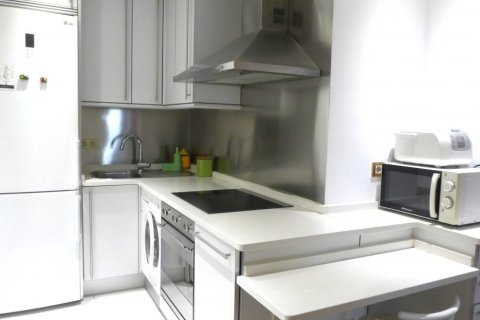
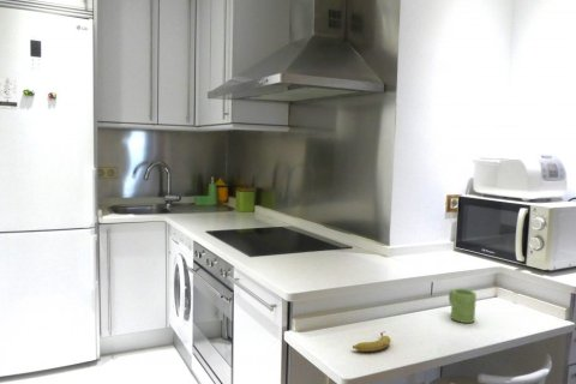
+ banana [352,330,392,353]
+ mug [448,288,478,324]
